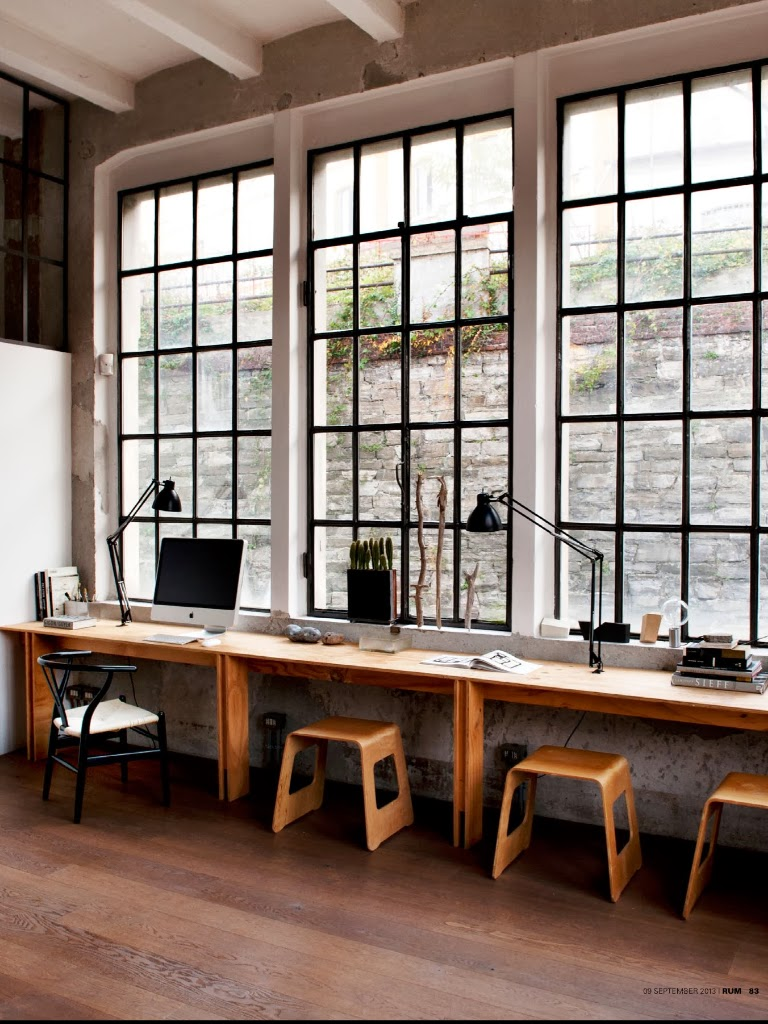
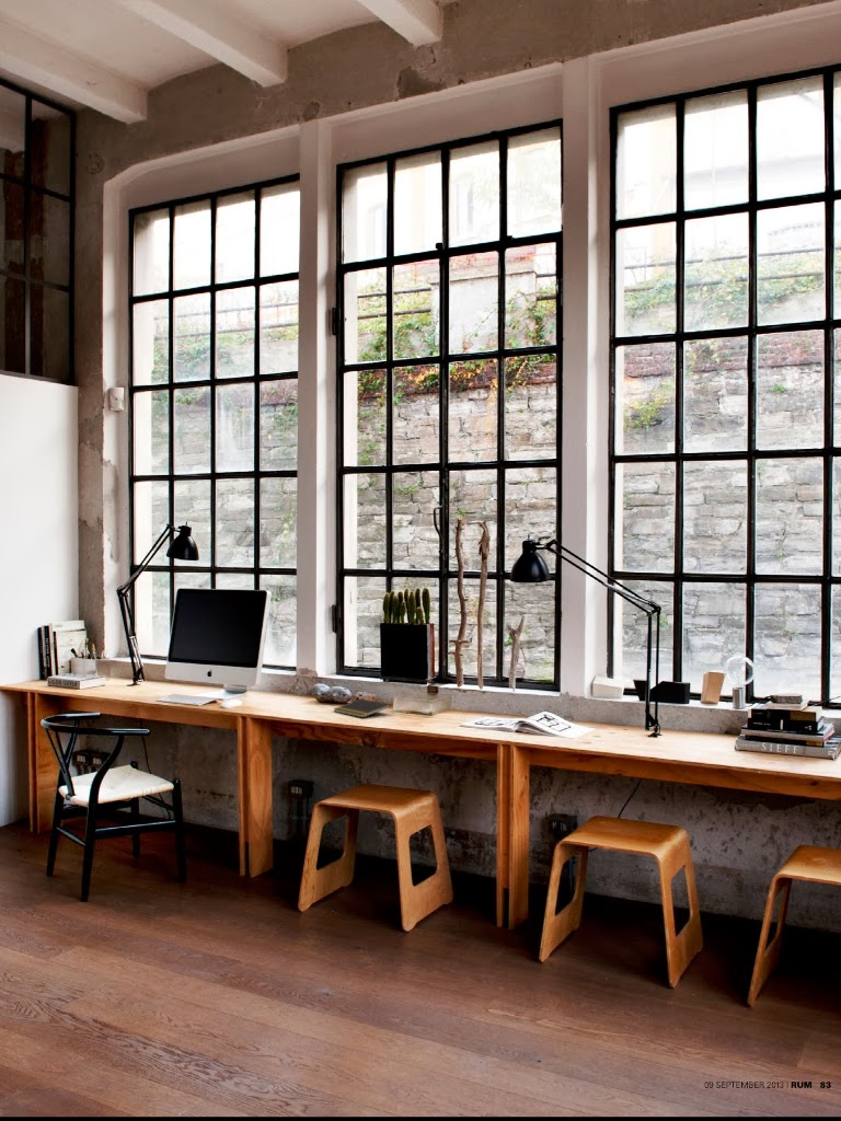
+ notepad [332,697,392,718]
